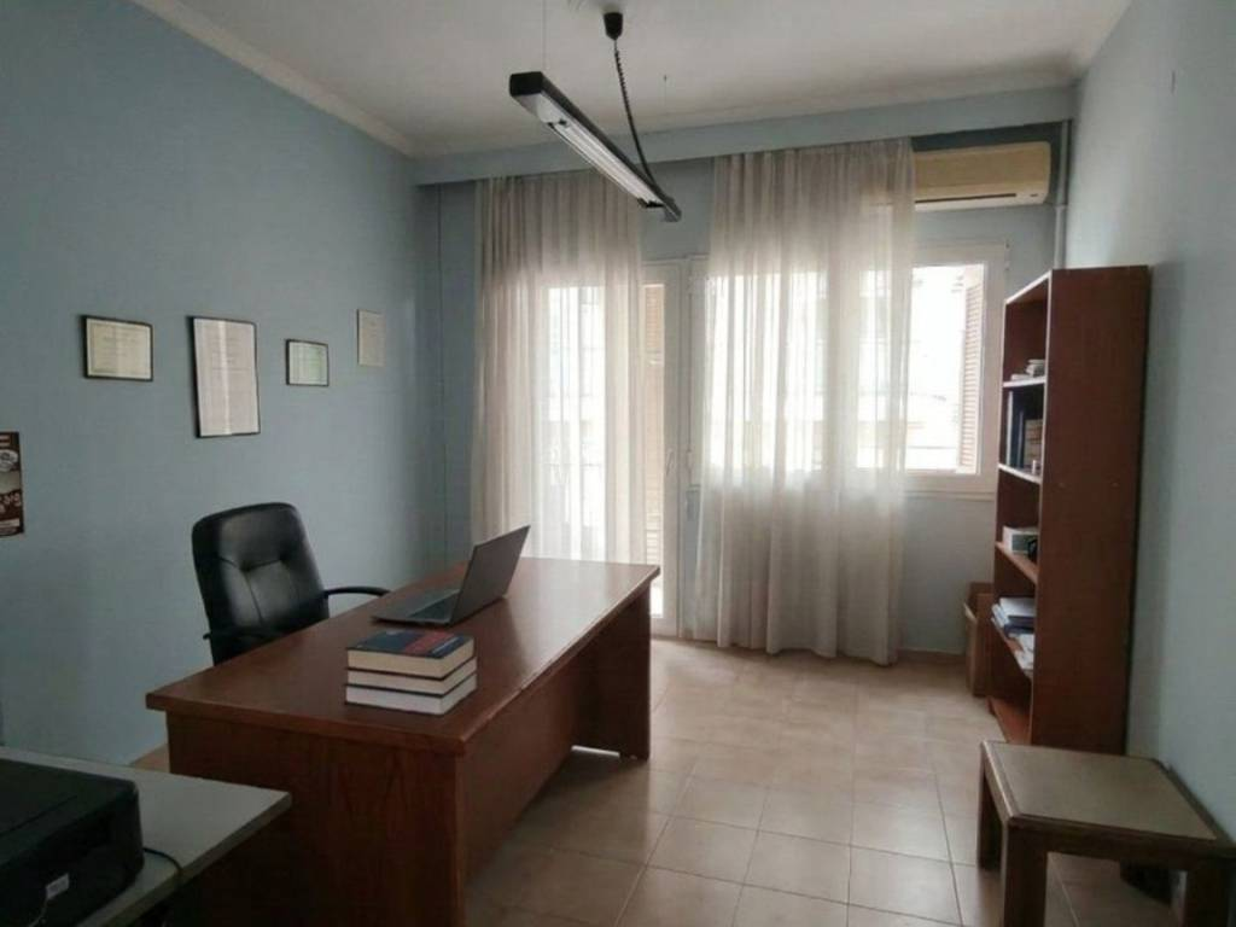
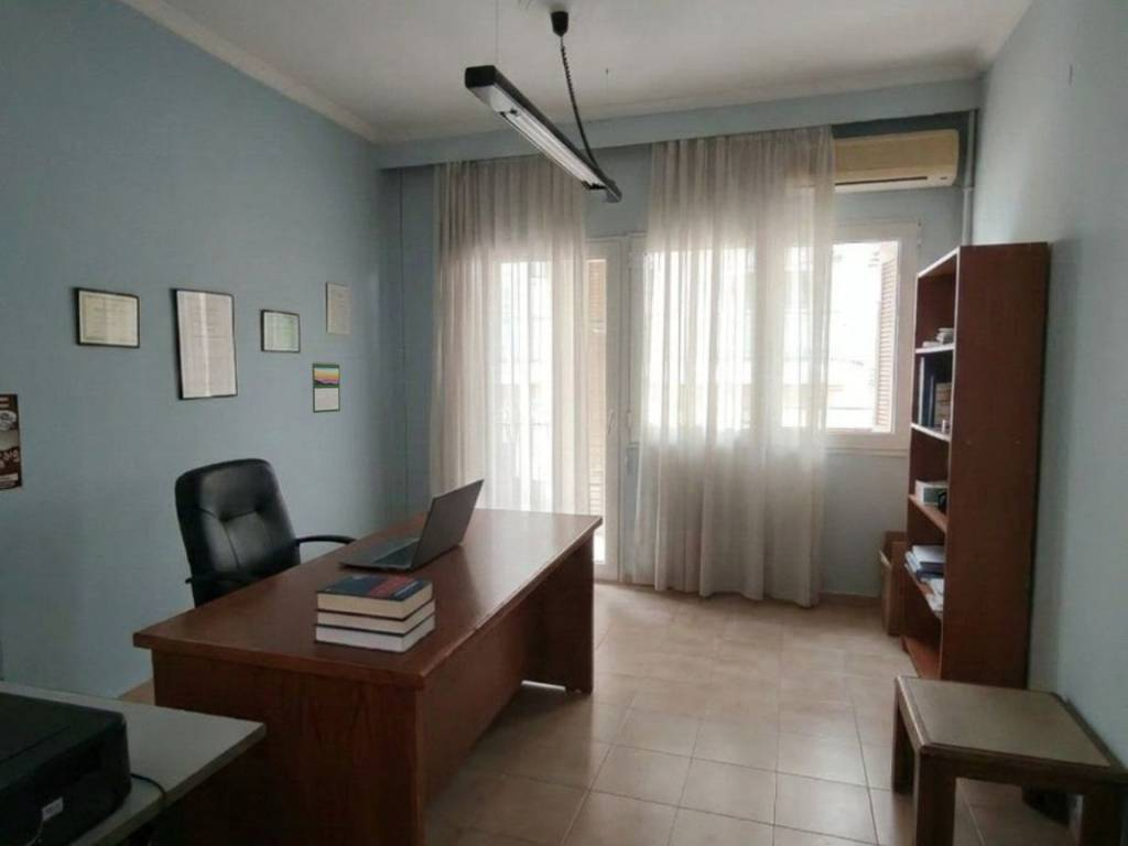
+ calendar [311,360,341,414]
